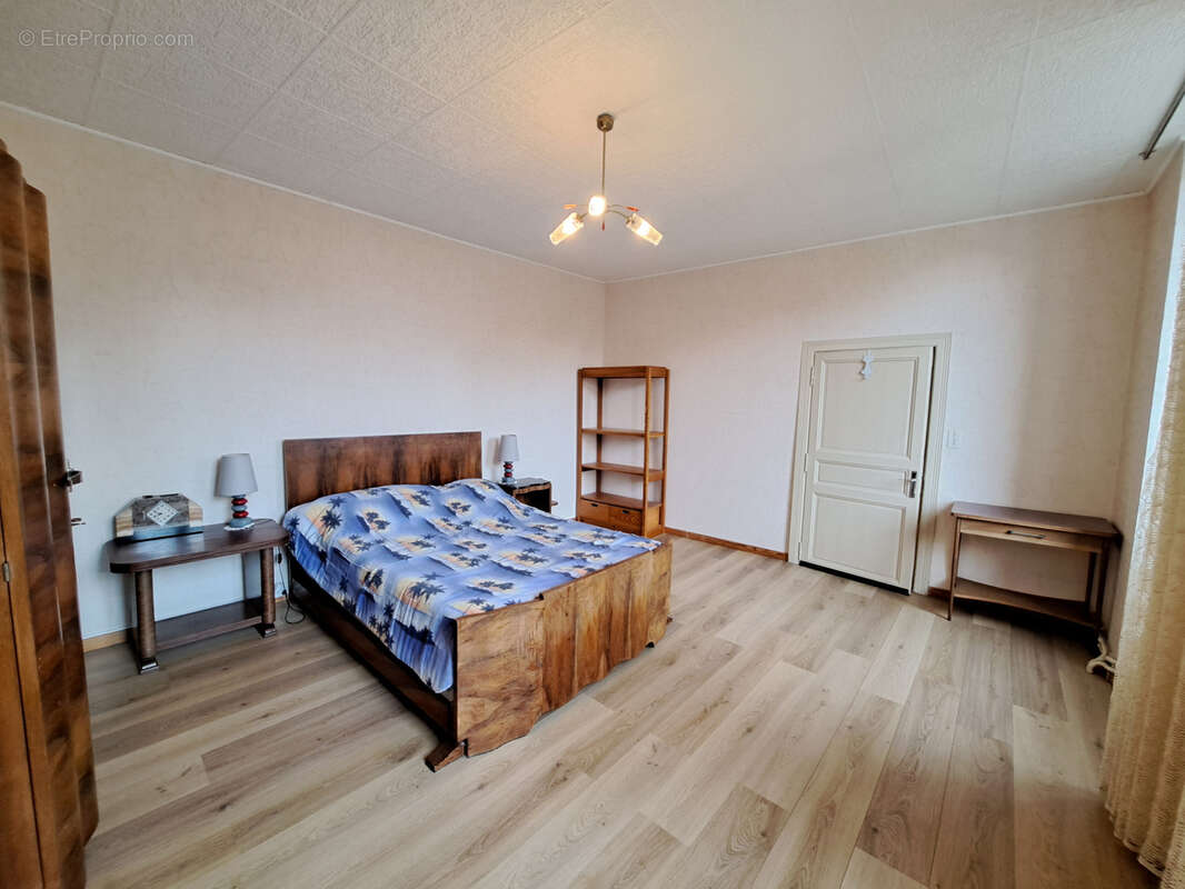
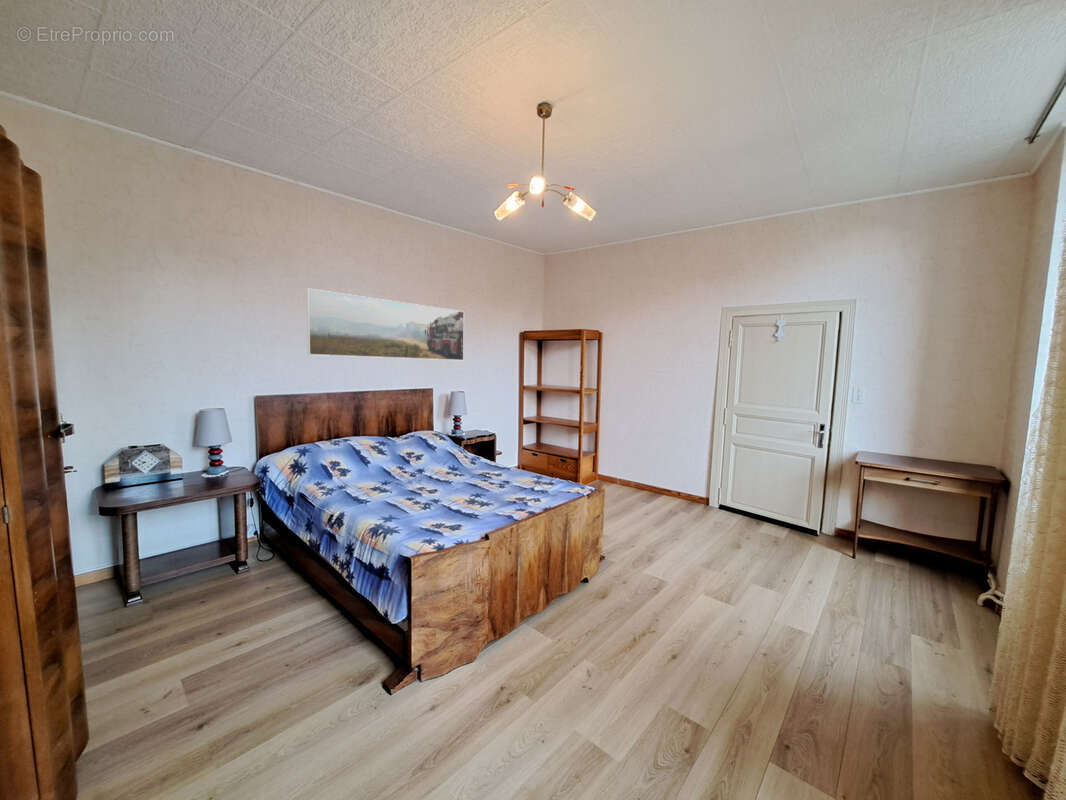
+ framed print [306,288,465,361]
